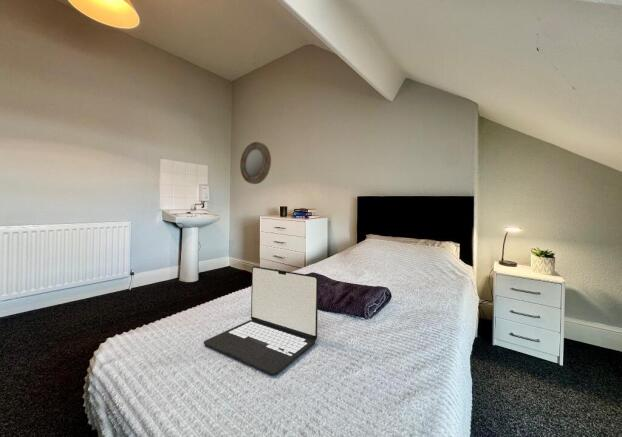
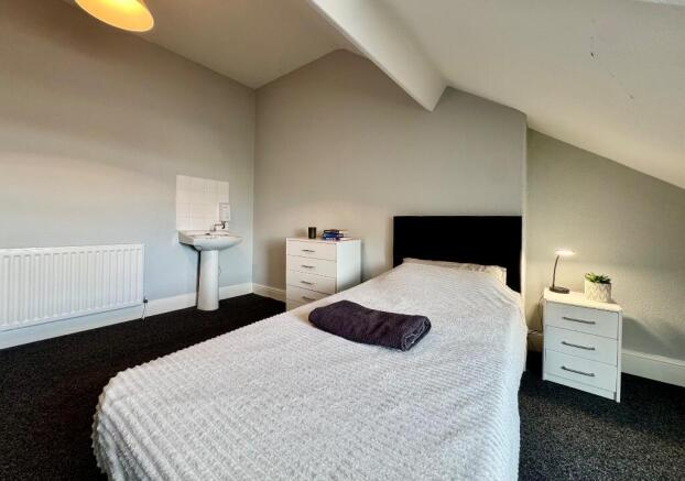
- home mirror [239,141,272,185]
- laptop [203,265,319,376]
